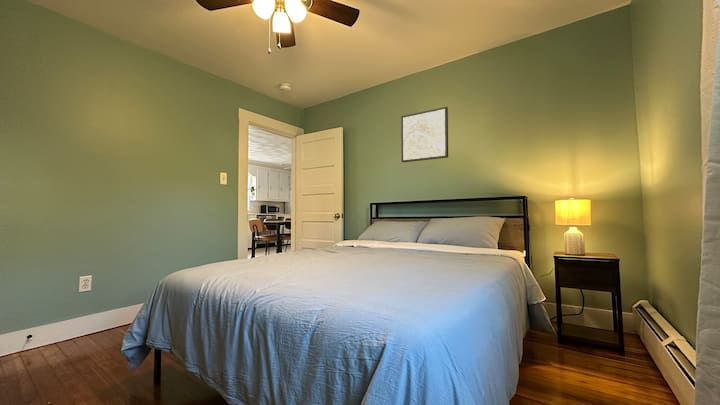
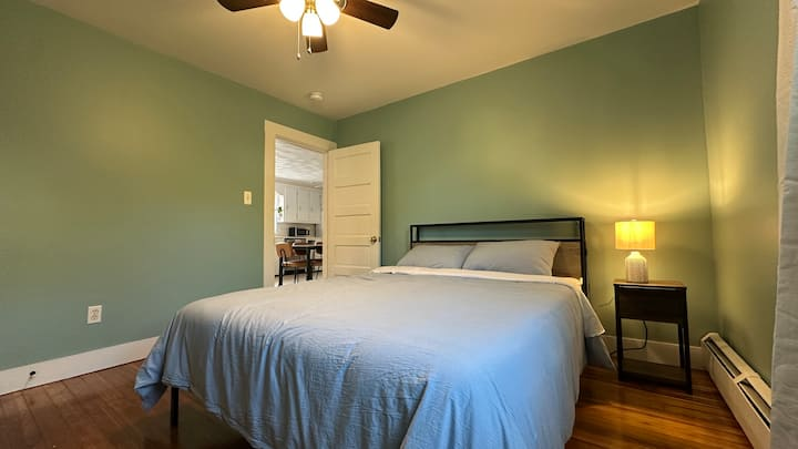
- wall art [400,106,449,163]
